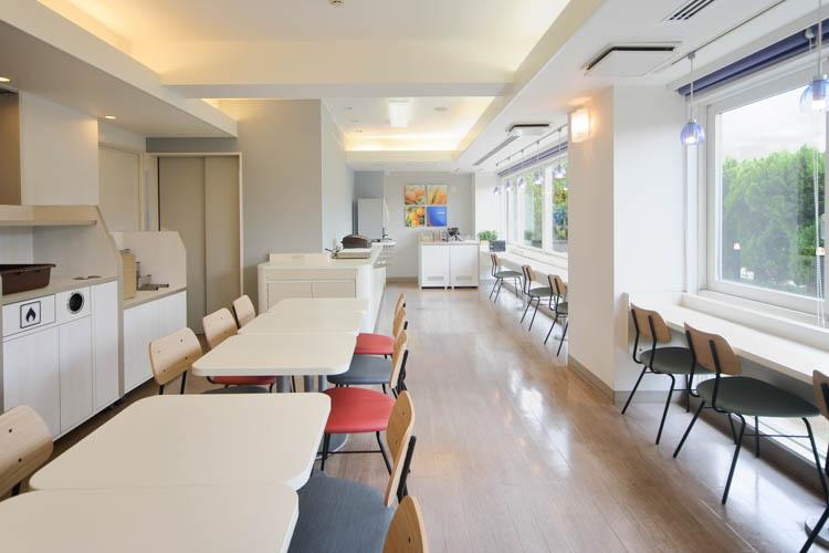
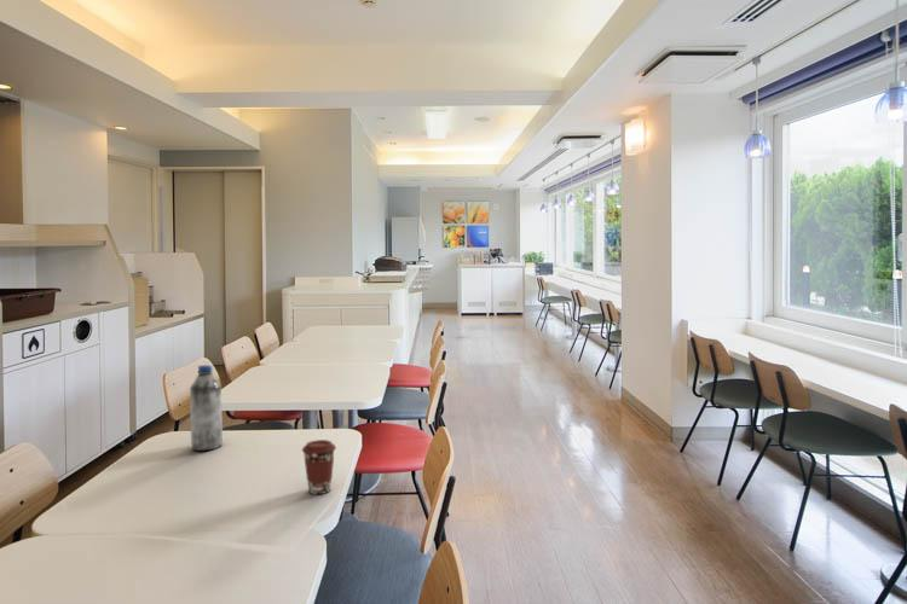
+ coffee cup [301,439,337,495]
+ water bottle [189,364,224,452]
